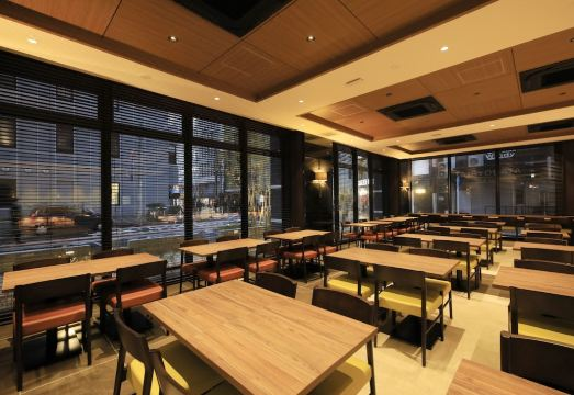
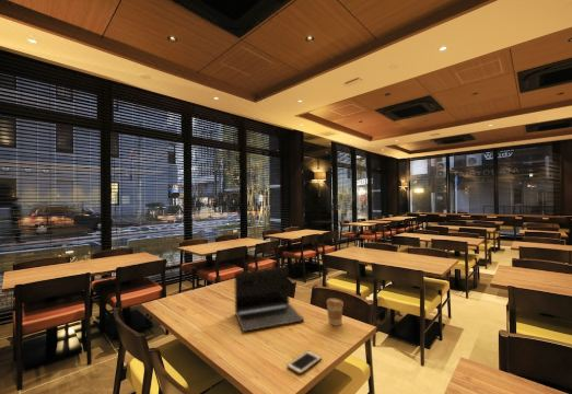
+ coffee cup [325,297,345,327]
+ laptop [233,266,305,333]
+ cell phone [287,350,323,375]
